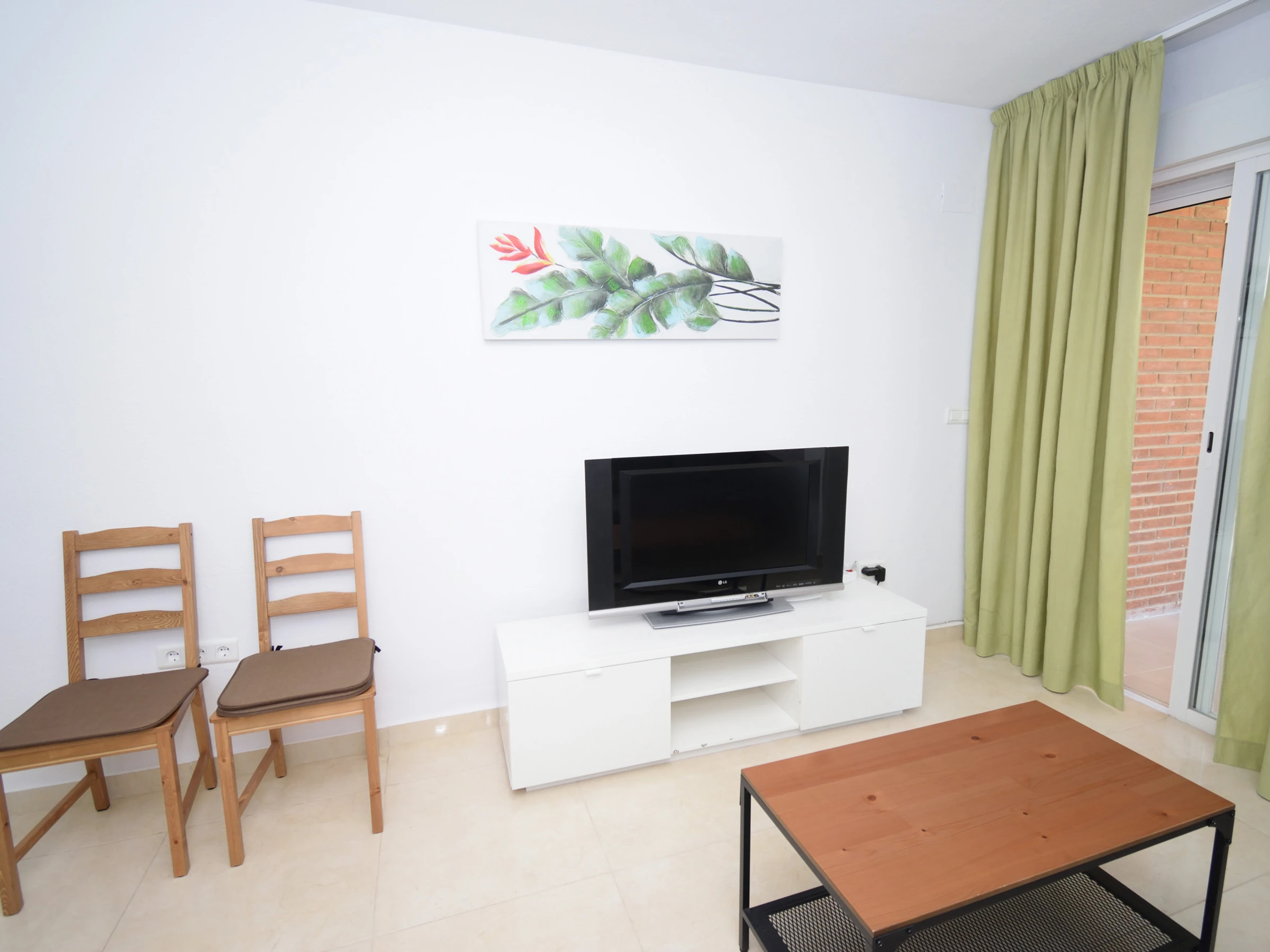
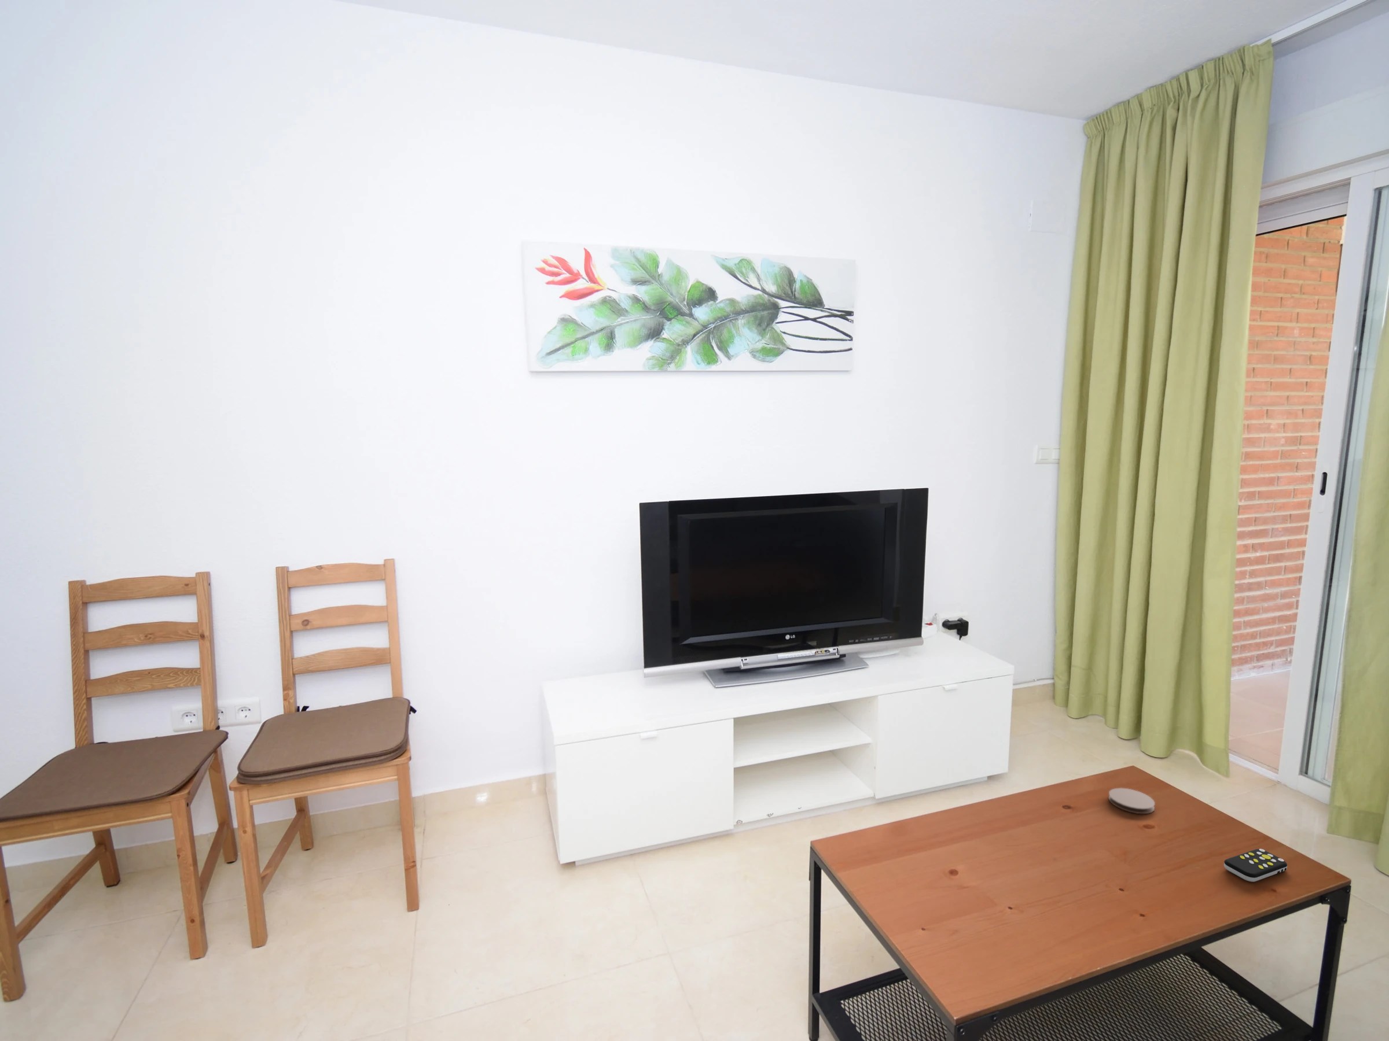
+ coaster [1108,787,1156,815]
+ remote control [1224,849,1287,882]
